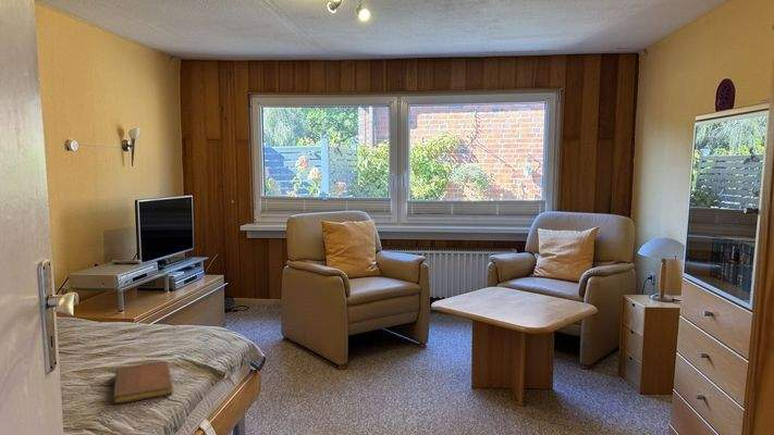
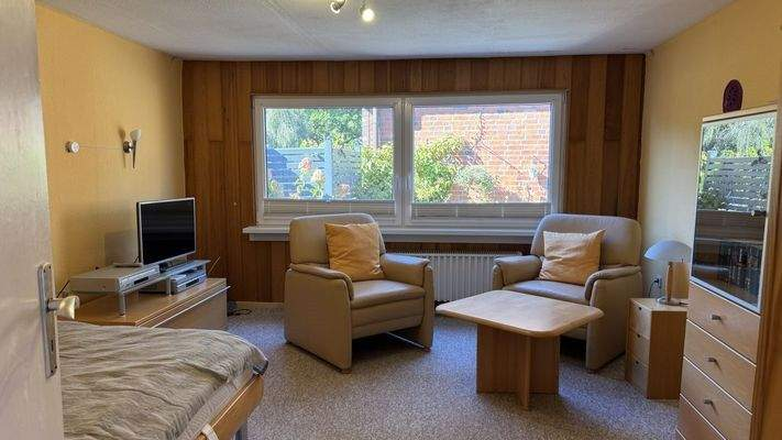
- notebook [112,360,174,405]
